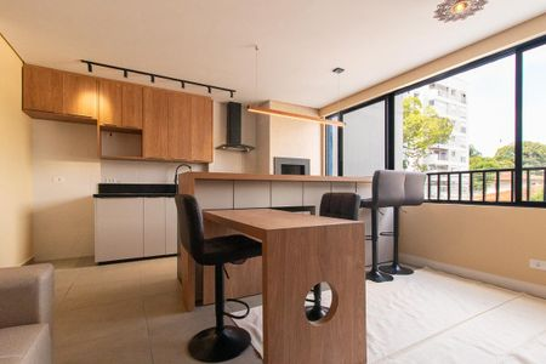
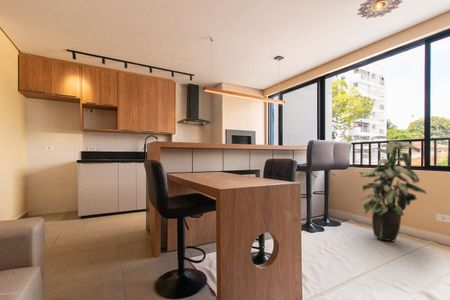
+ indoor plant [358,135,428,243]
